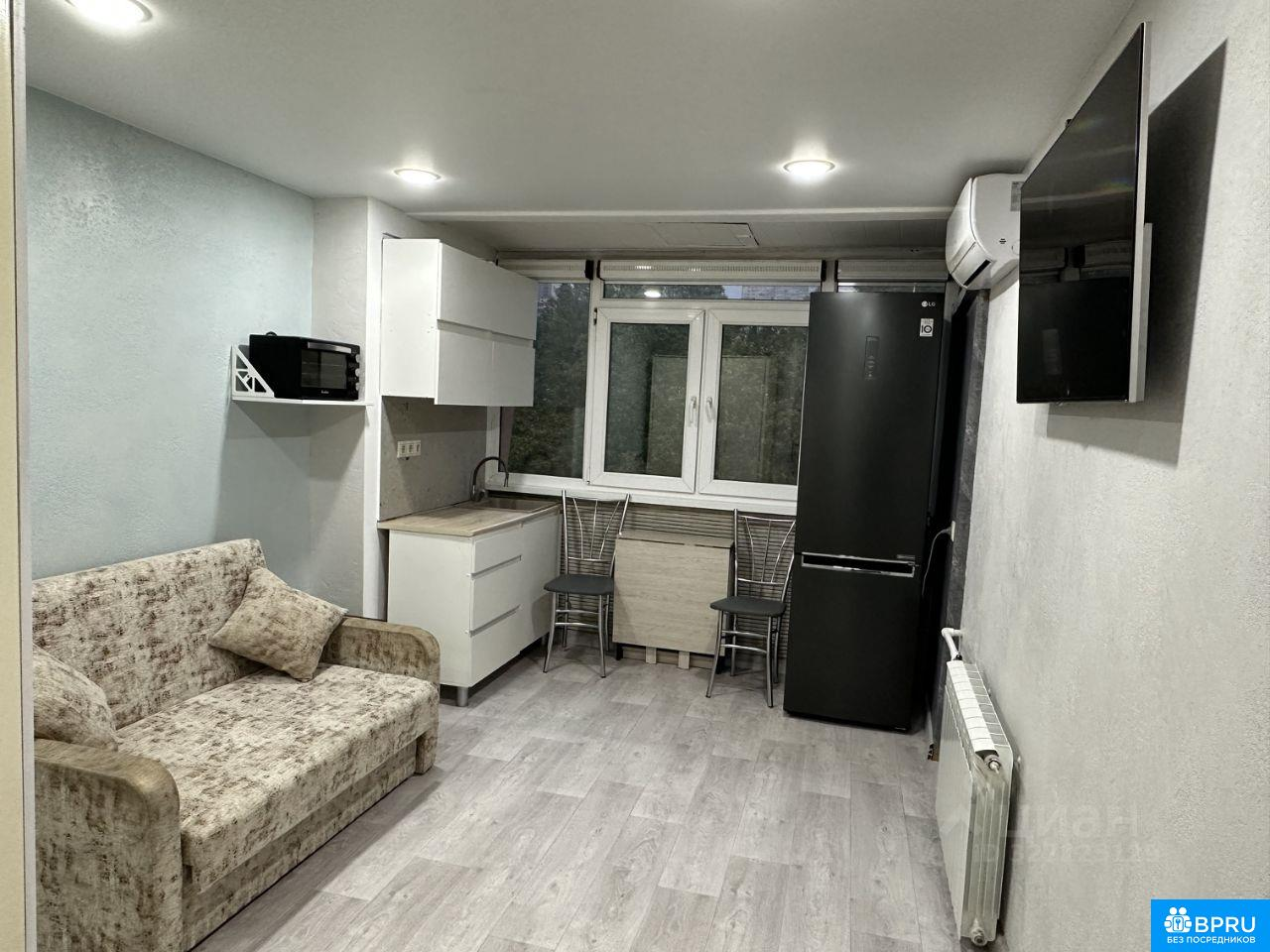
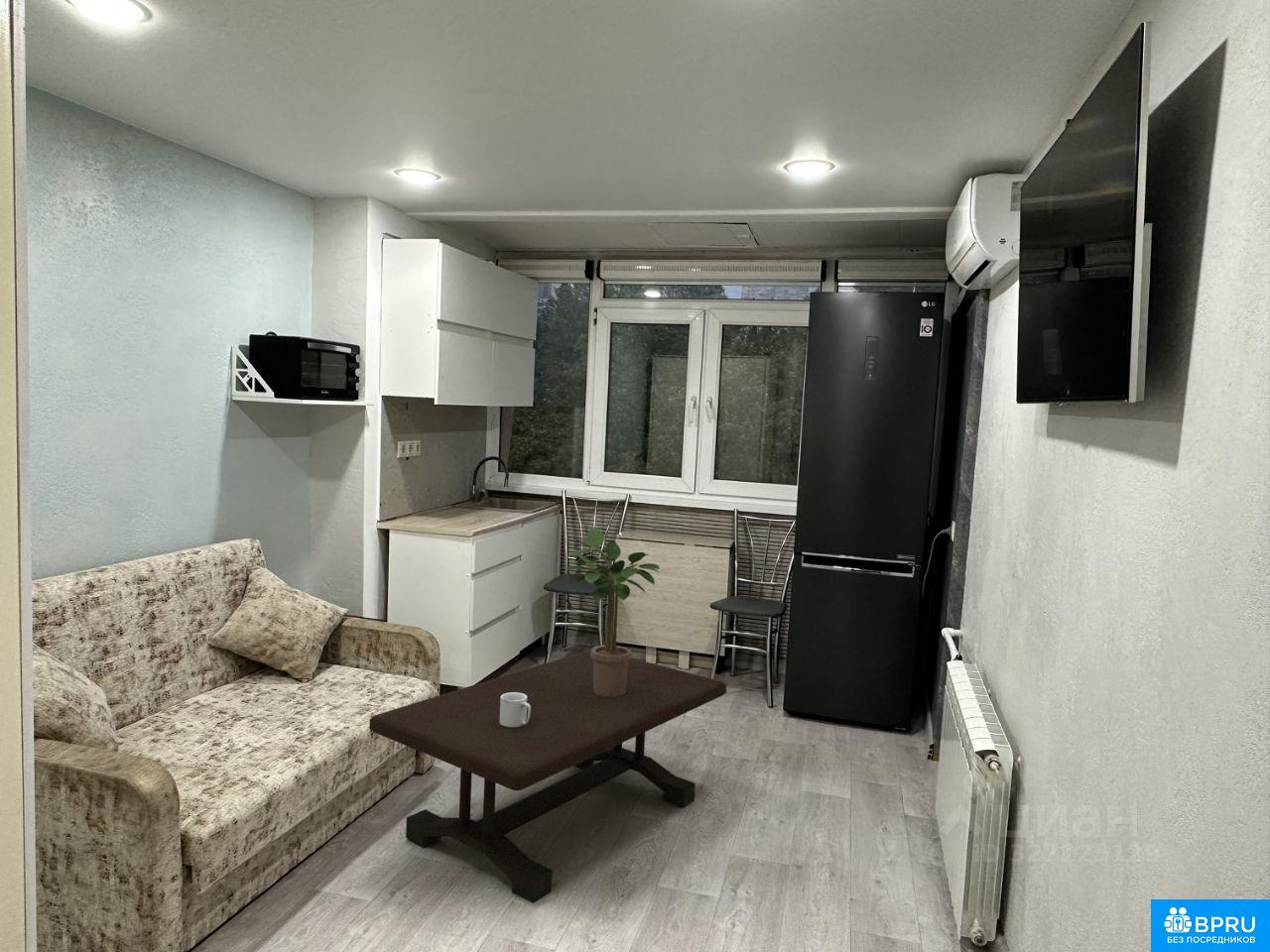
+ coffee table [368,649,727,904]
+ potted plant [566,528,660,697]
+ mug [500,692,531,728]
